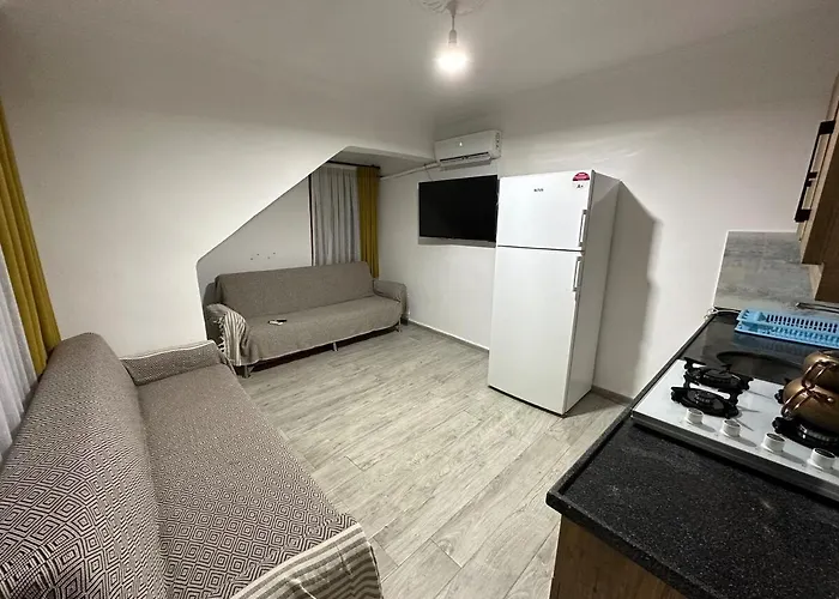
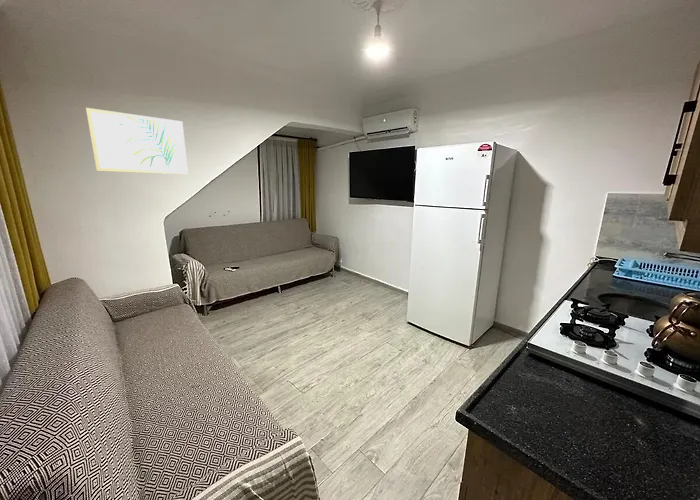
+ wall art [85,107,189,175]
